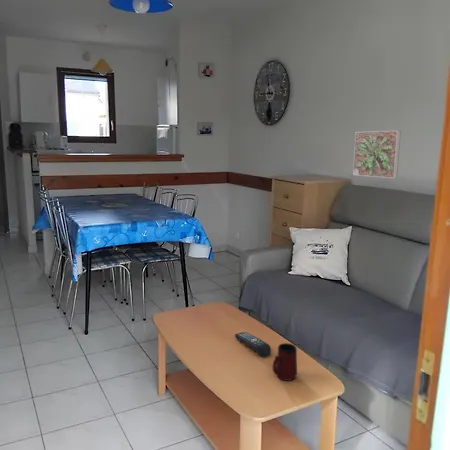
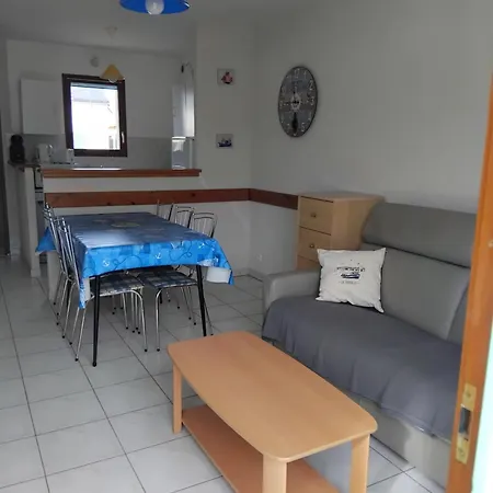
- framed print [352,130,402,179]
- mug [272,342,298,382]
- remote control [234,331,272,358]
